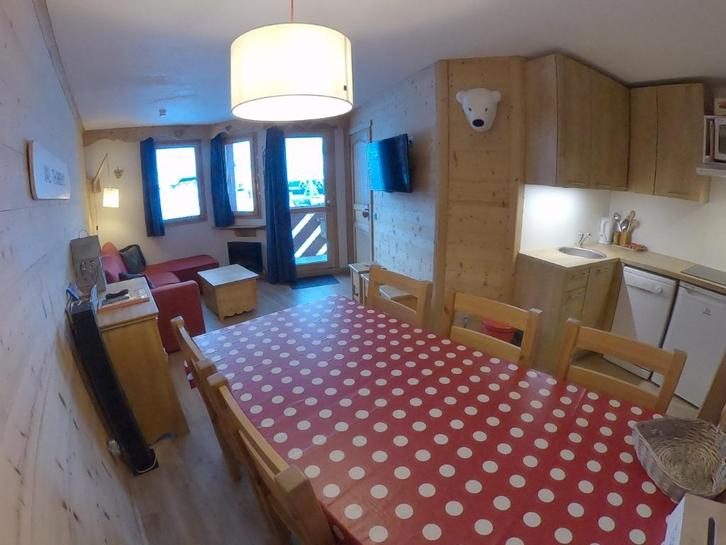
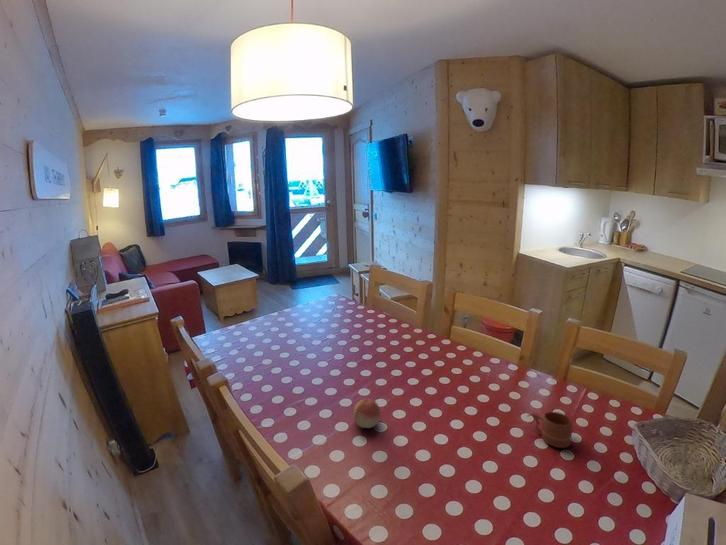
+ fruit [353,398,382,429]
+ mug [527,411,573,449]
